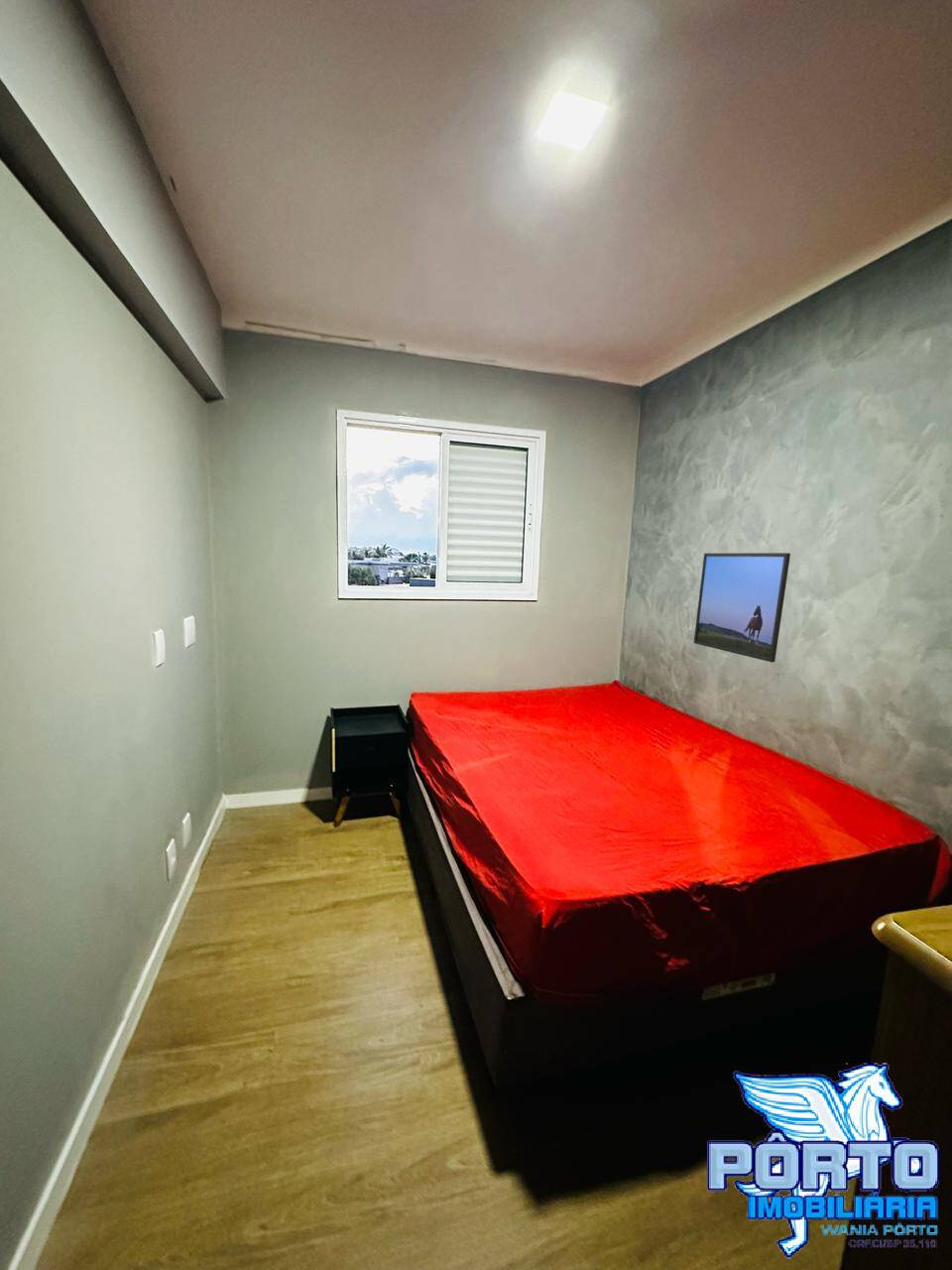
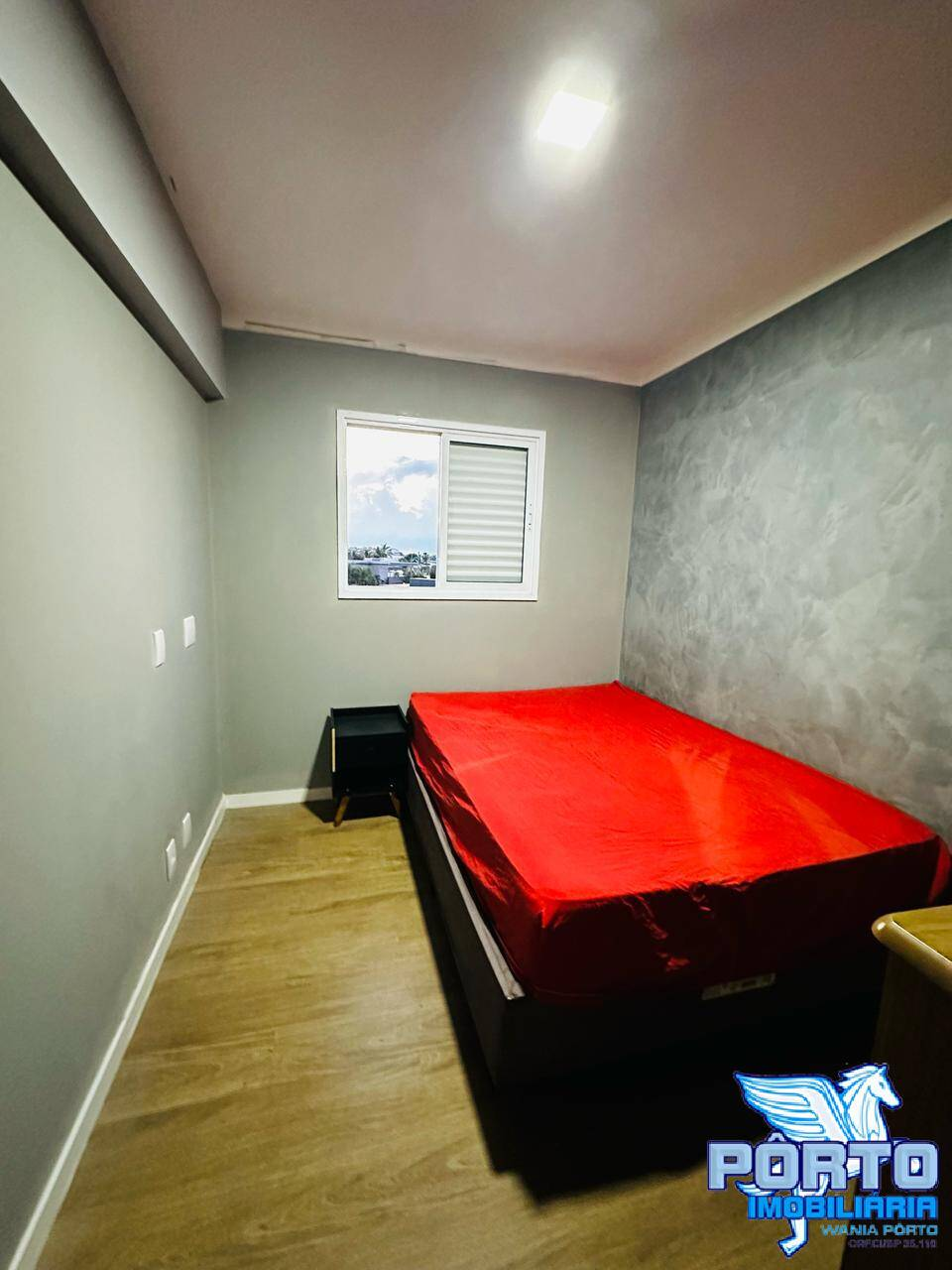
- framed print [693,552,791,663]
